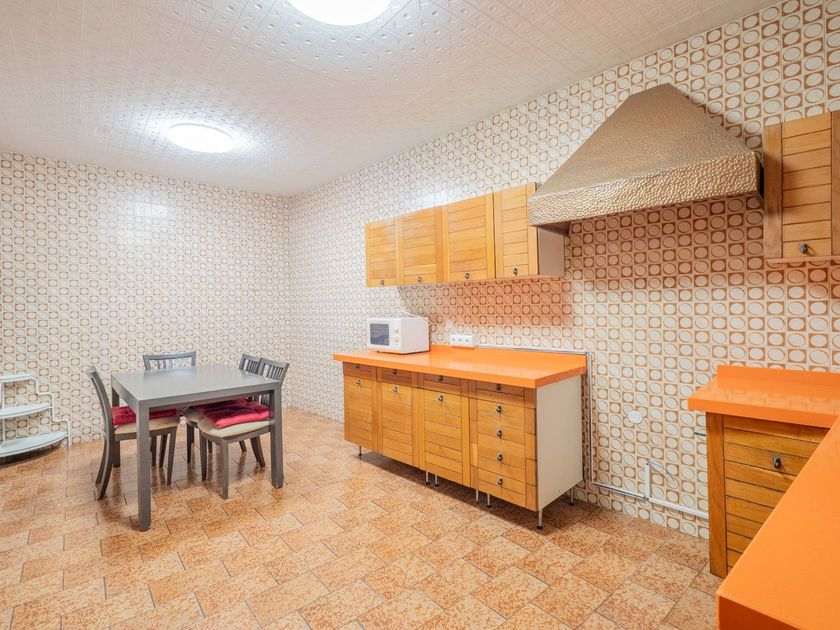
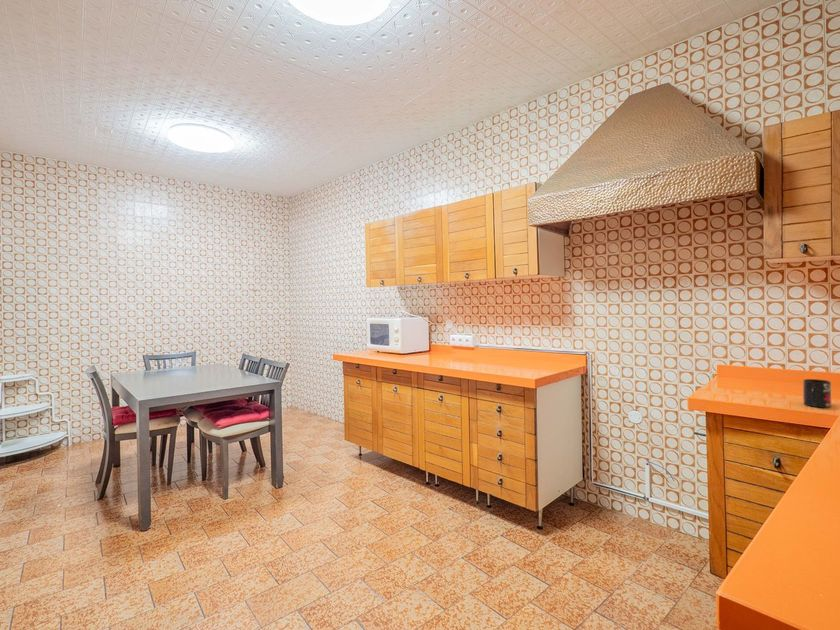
+ mug [802,378,832,409]
